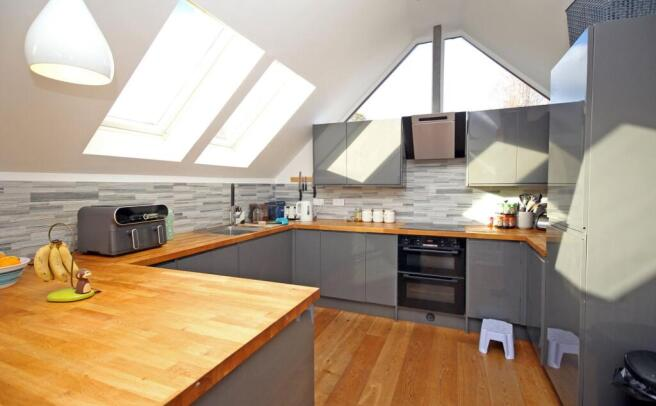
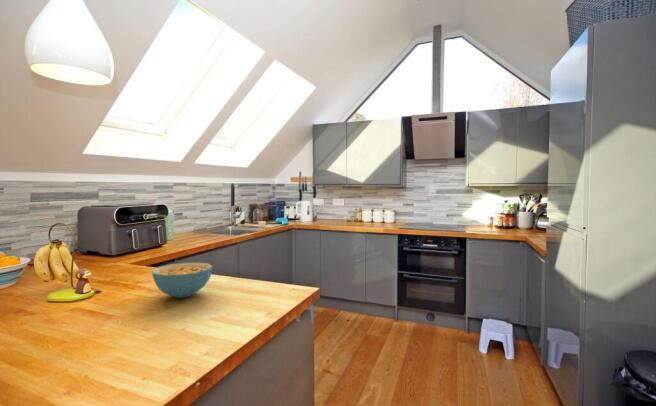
+ cereal bowl [151,261,214,299]
